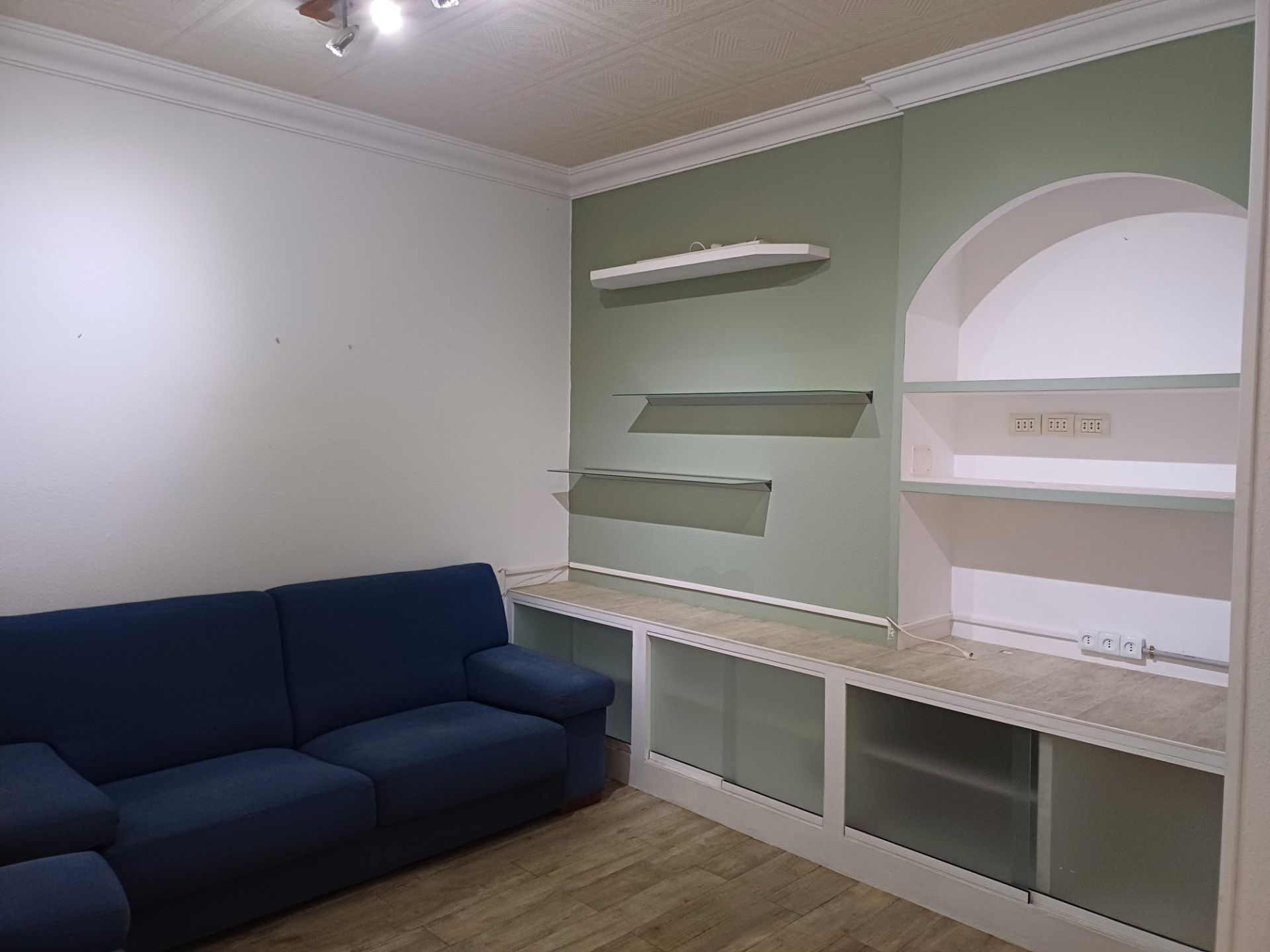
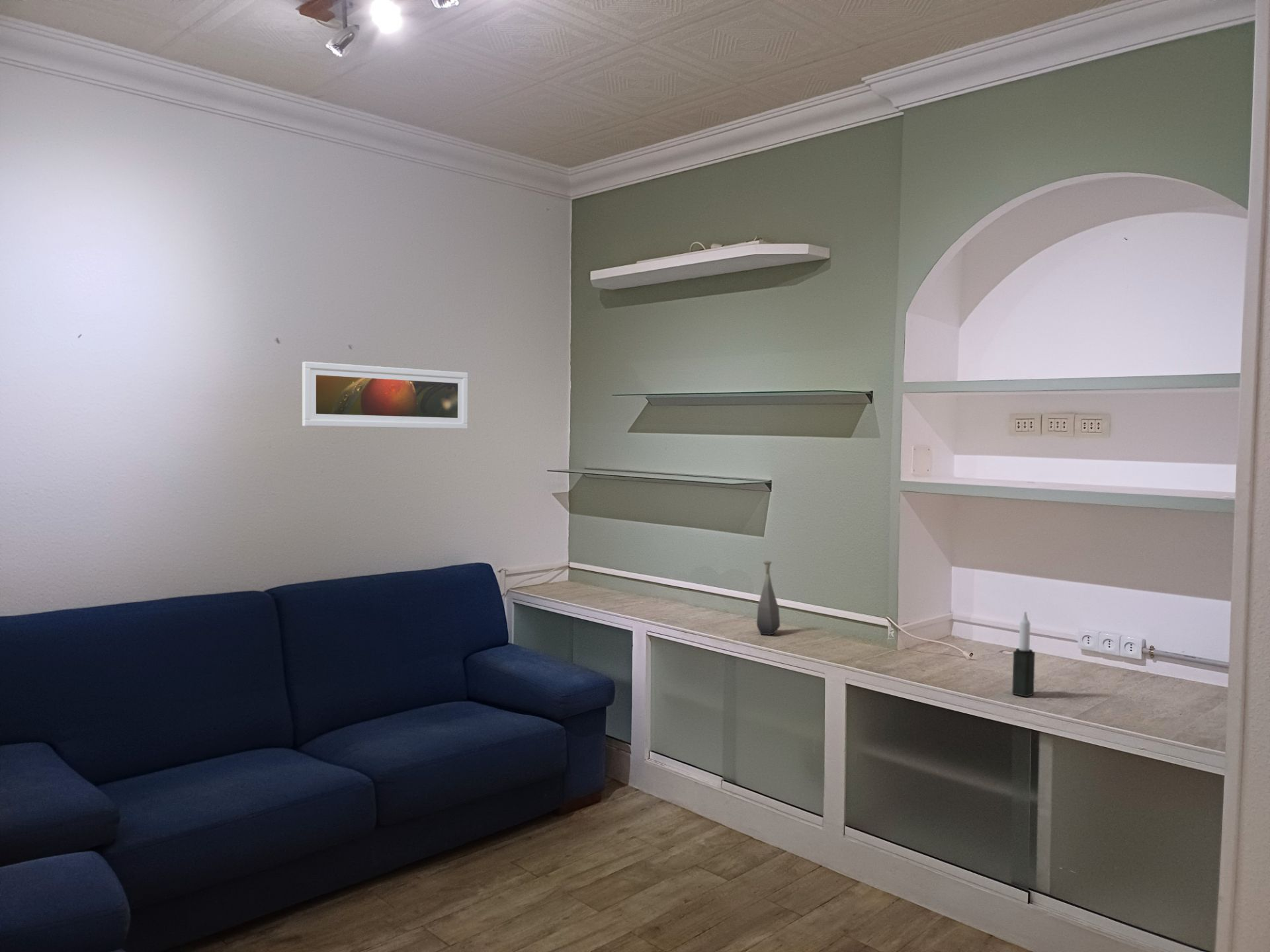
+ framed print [302,361,468,430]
+ bottle [756,560,781,636]
+ candle [1011,611,1036,697]
